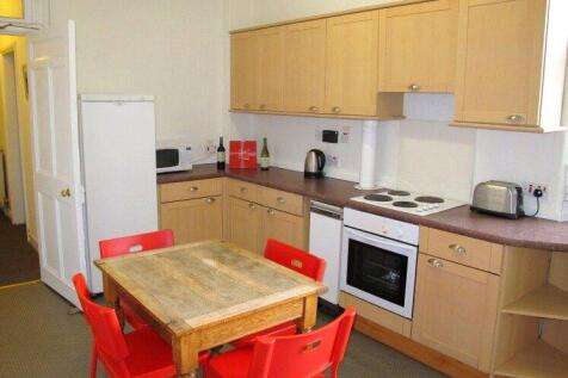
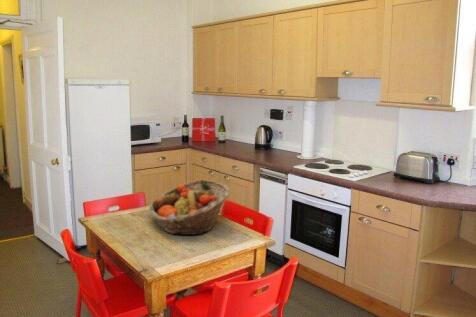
+ fruit basket [148,179,231,236]
